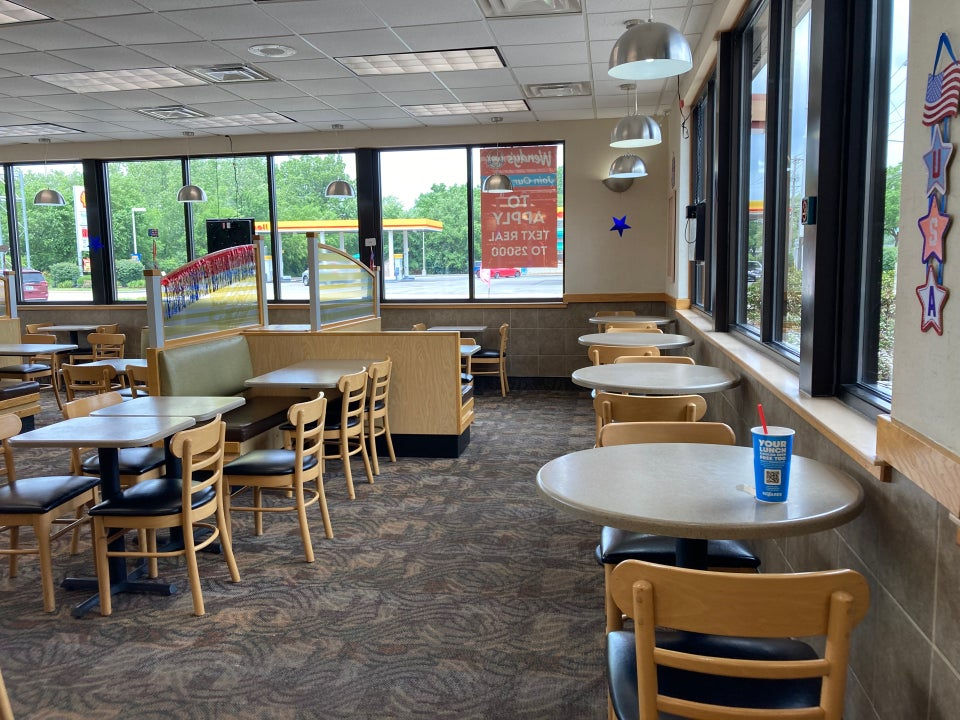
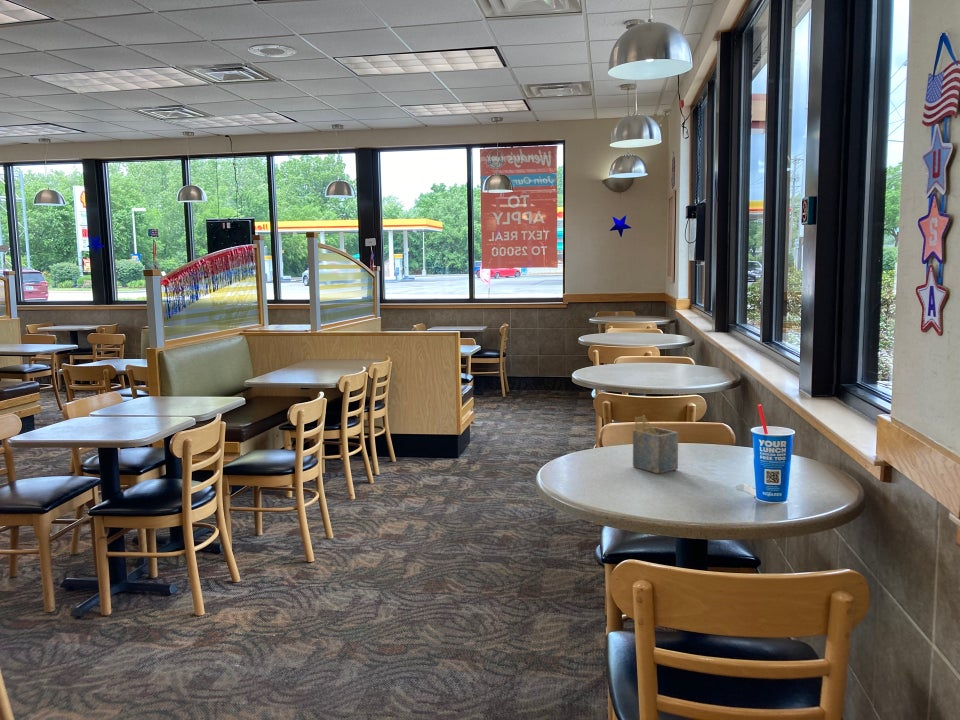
+ napkin holder [632,415,679,475]
